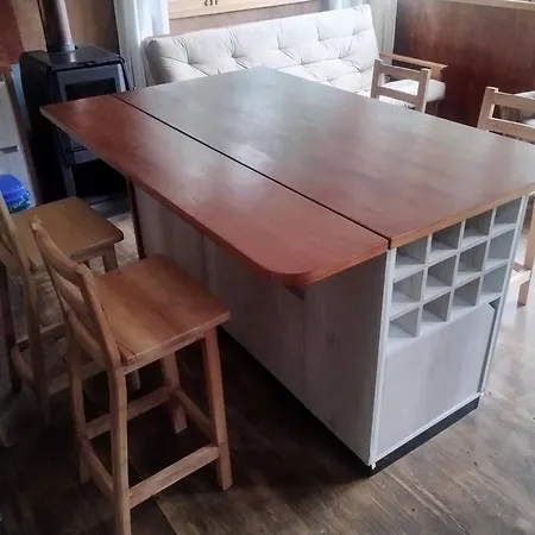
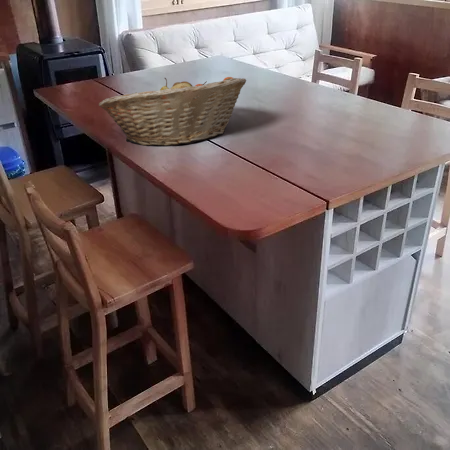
+ fruit basket [98,76,247,147]
